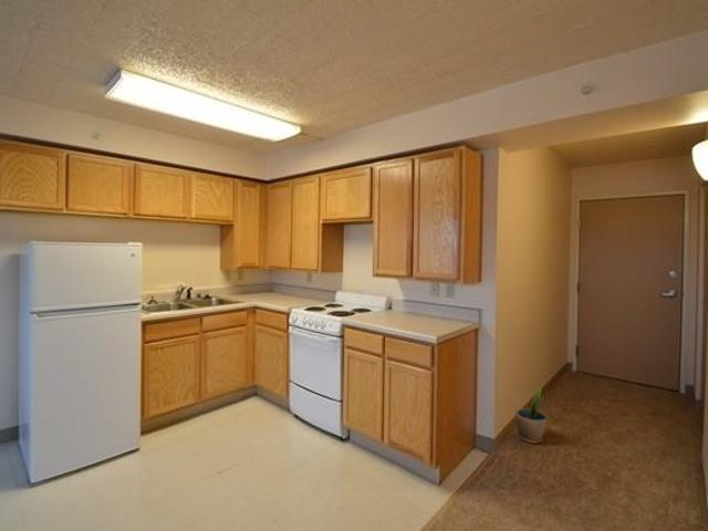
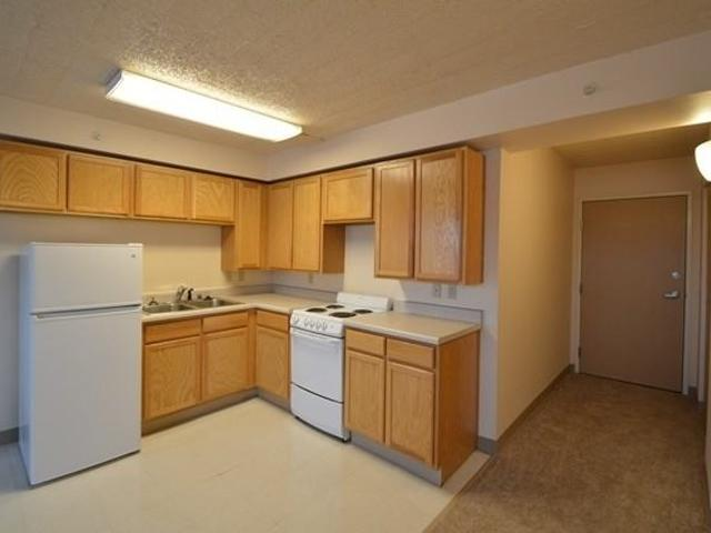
- potted plant [514,386,548,445]
